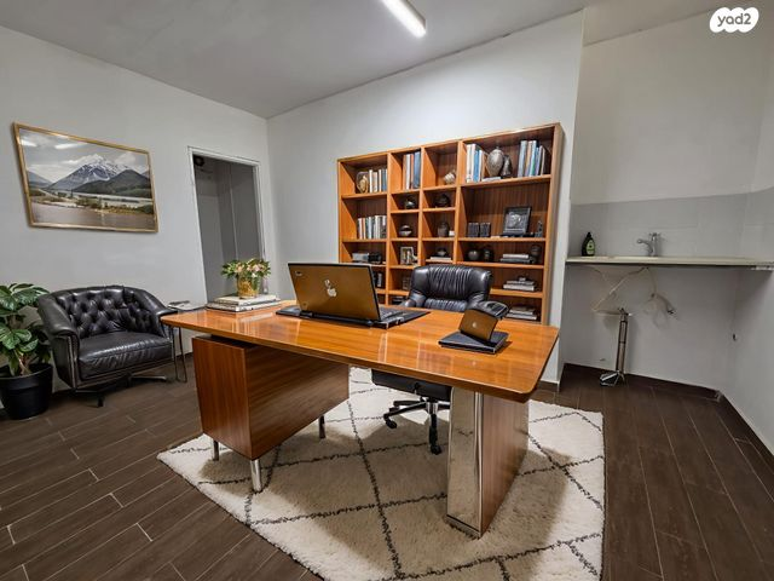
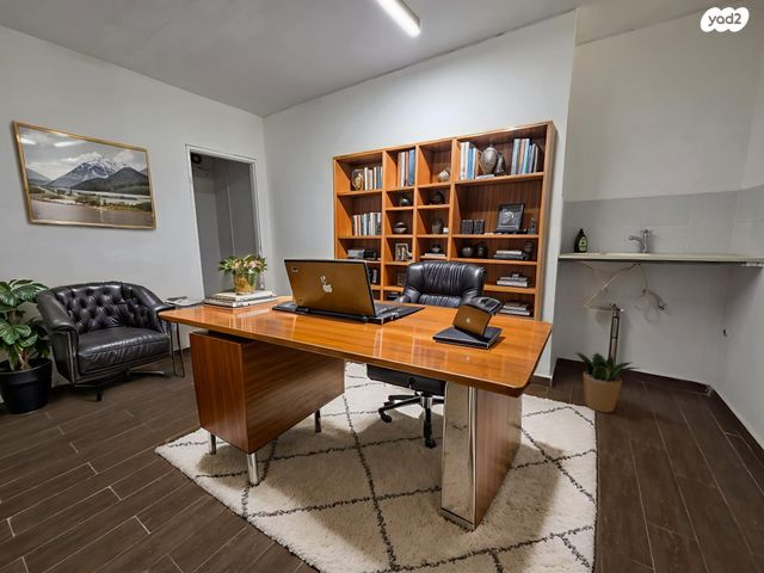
+ potted plant [573,350,641,413]
